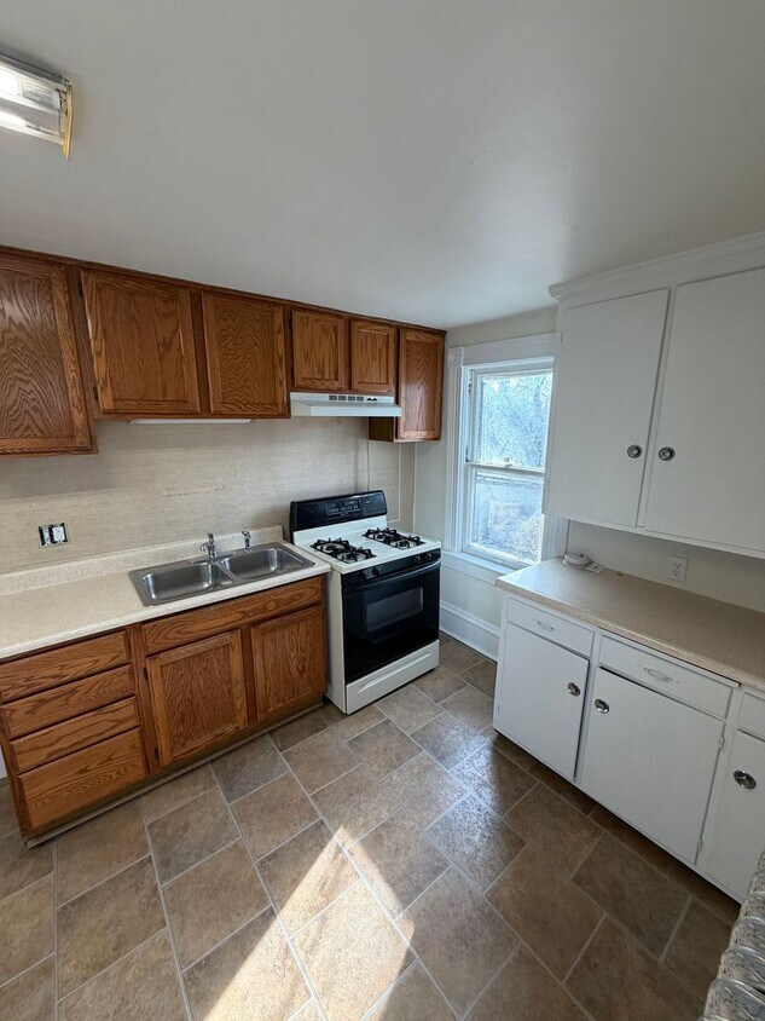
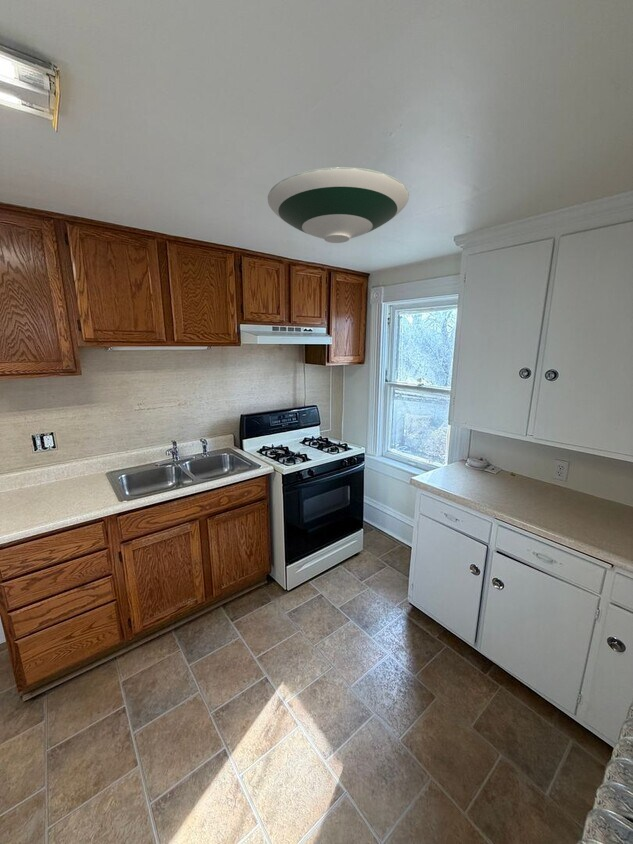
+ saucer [267,166,410,244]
